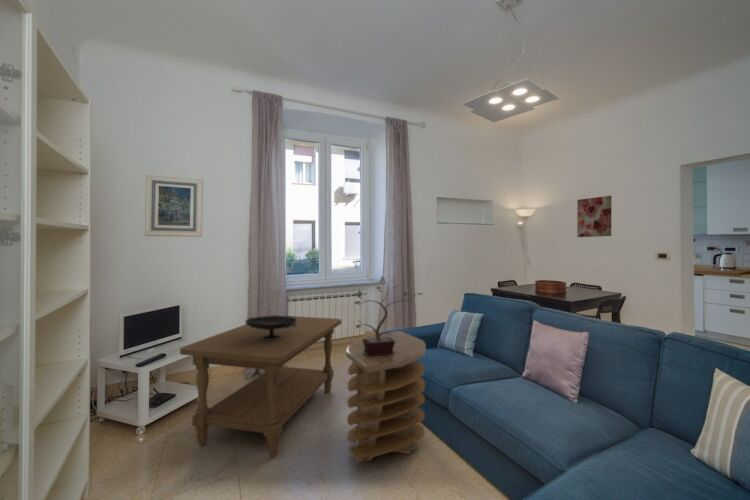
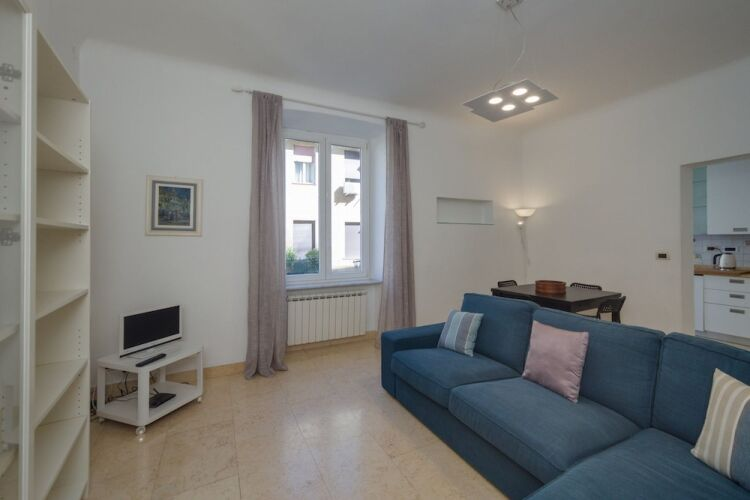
- wall art [576,195,613,238]
- potted plant [354,276,424,357]
- coffee table [179,314,342,458]
- decorative bowl [244,315,298,340]
- side table [345,330,427,463]
